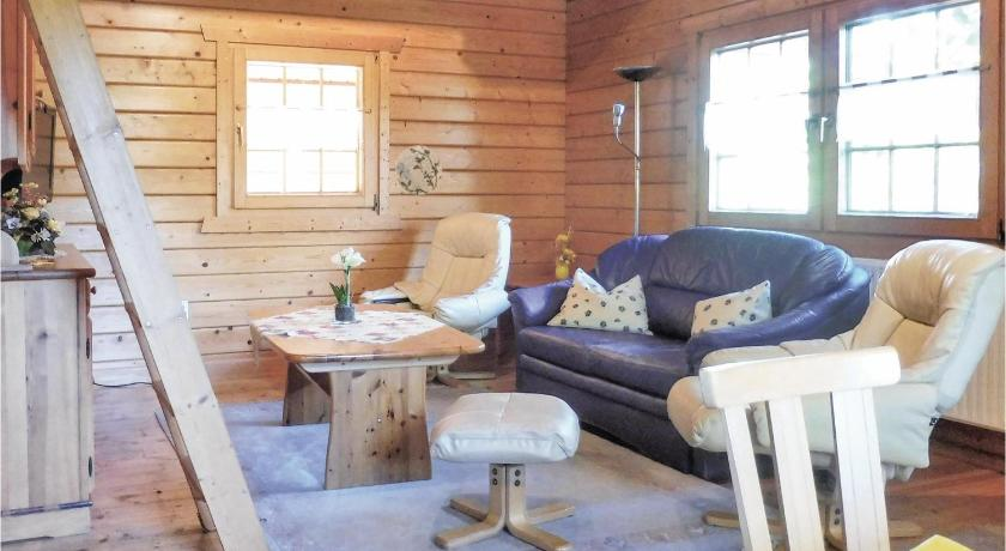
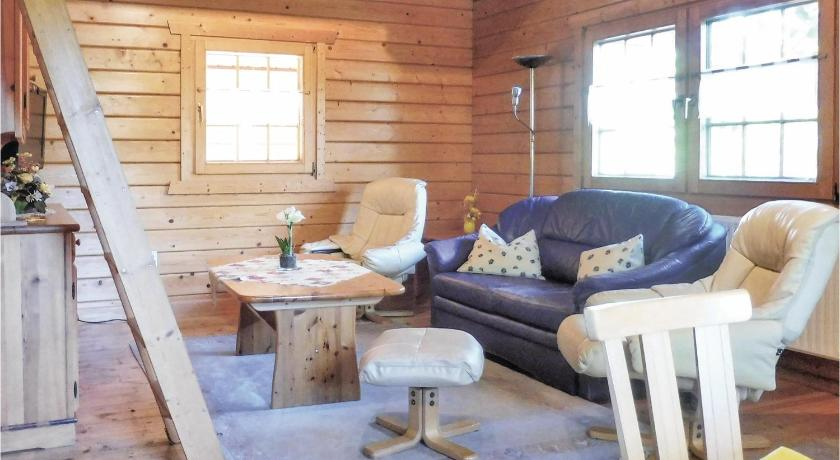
- decorative plate [394,144,443,196]
